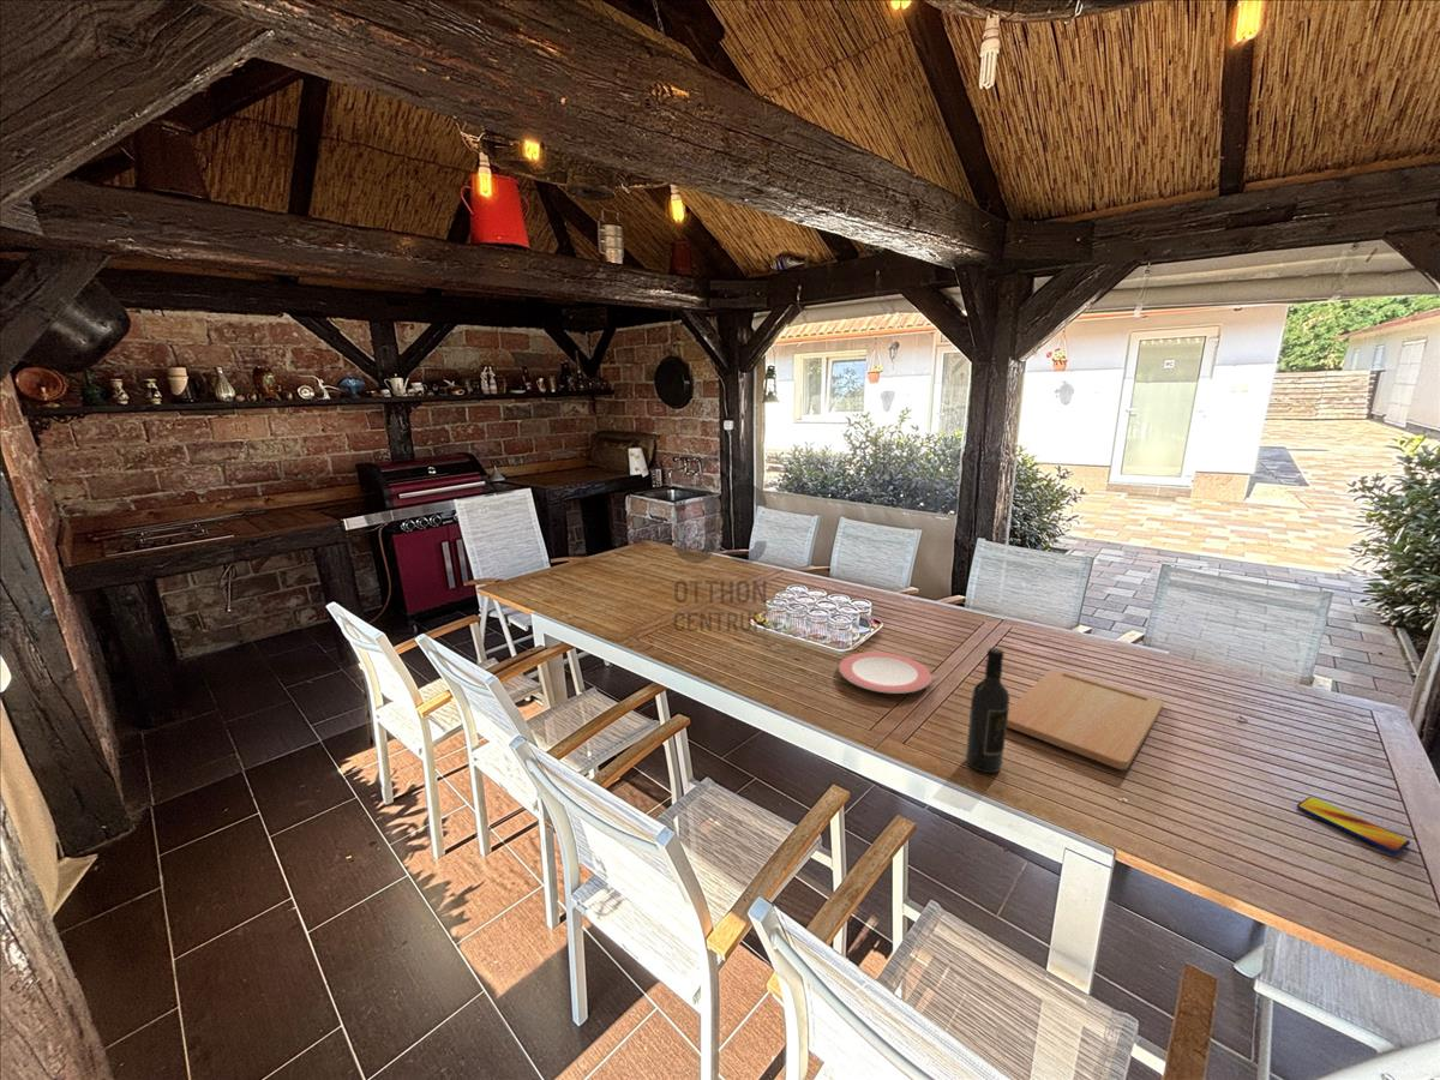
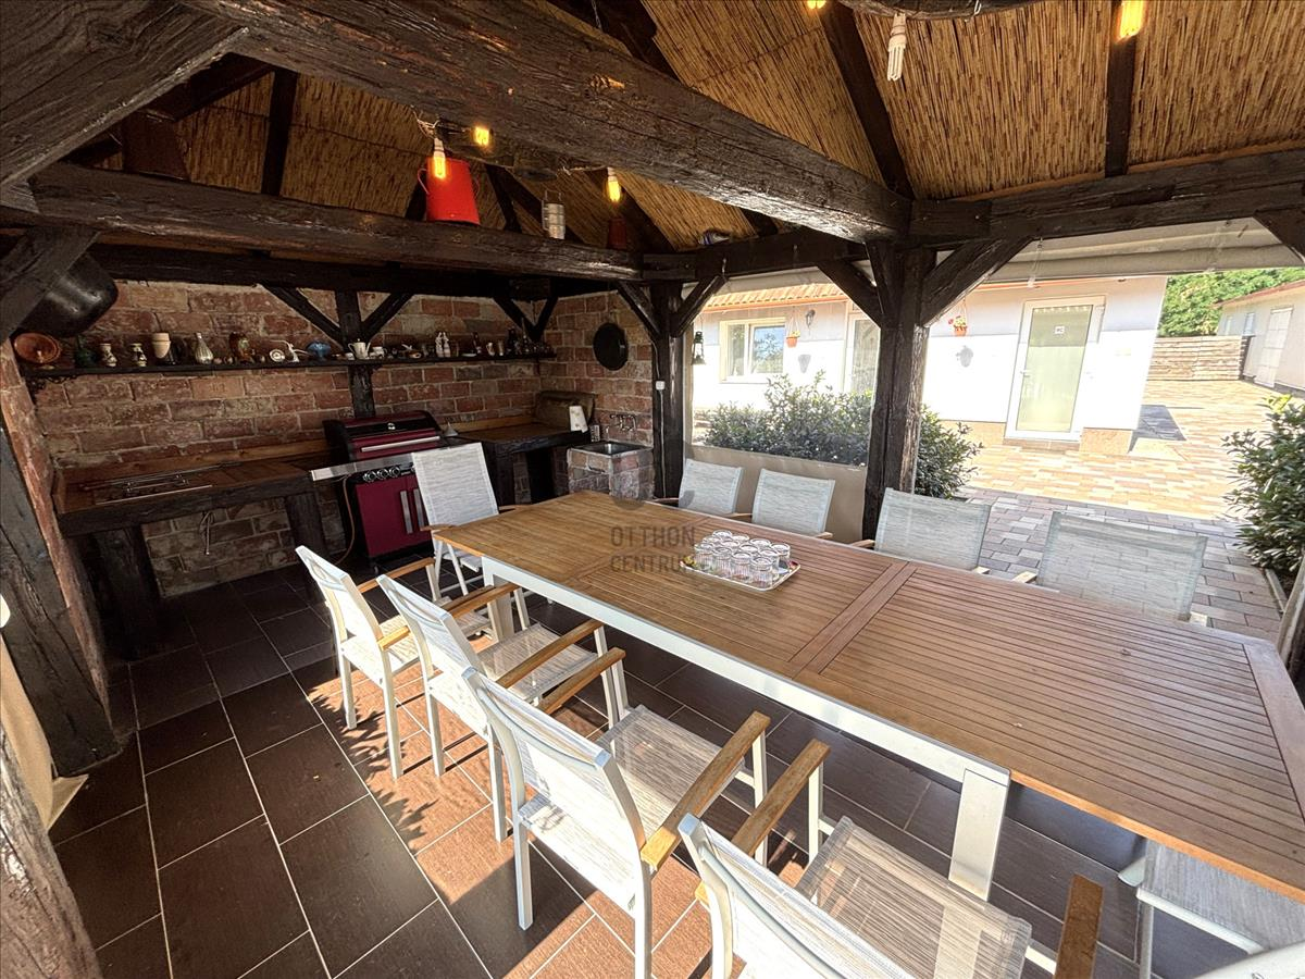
- cutting board [1007,668,1165,770]
- wine bottle [965,647,1012,774]
- smartphone [1296,796,1411,856]
- plate [838,650,932,695]
